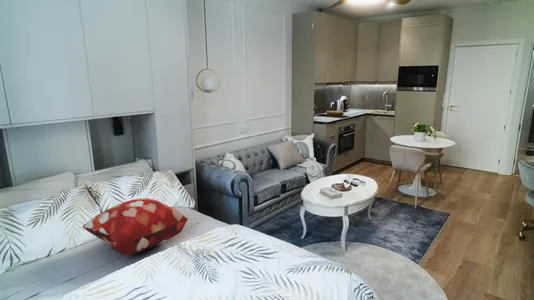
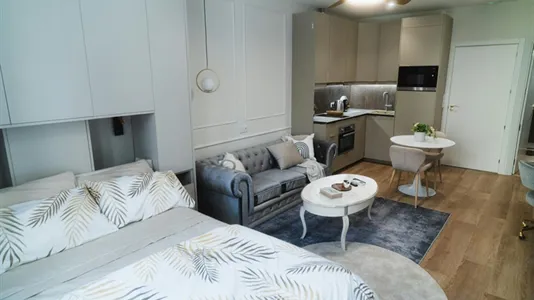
- decorative pillow [81,197,189,257]
